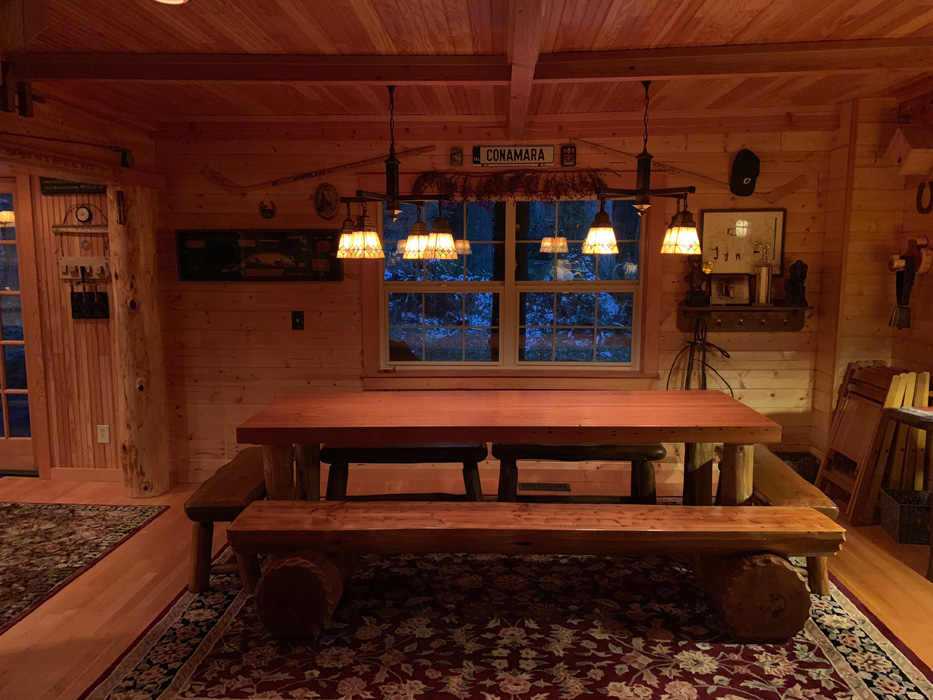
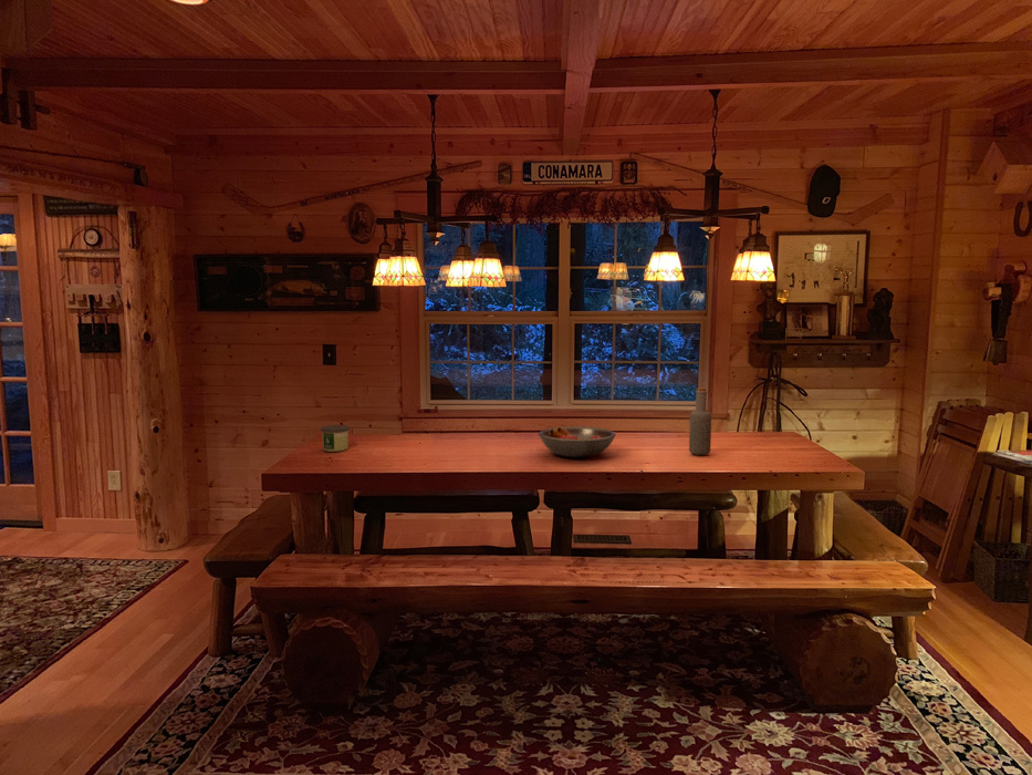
+ fruit bowl [538,425,617,458]
+ candle [320,424,351,453]
+ bottle [688,386,712,456]
